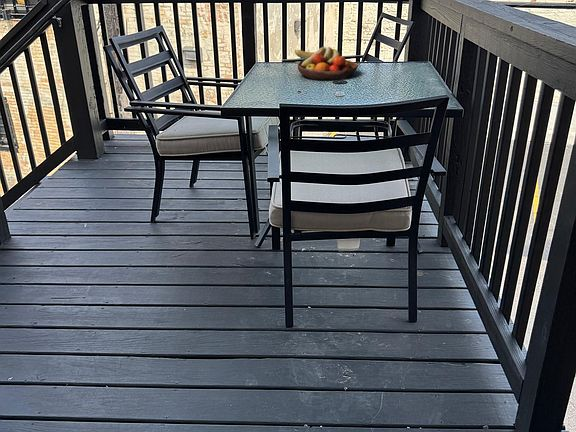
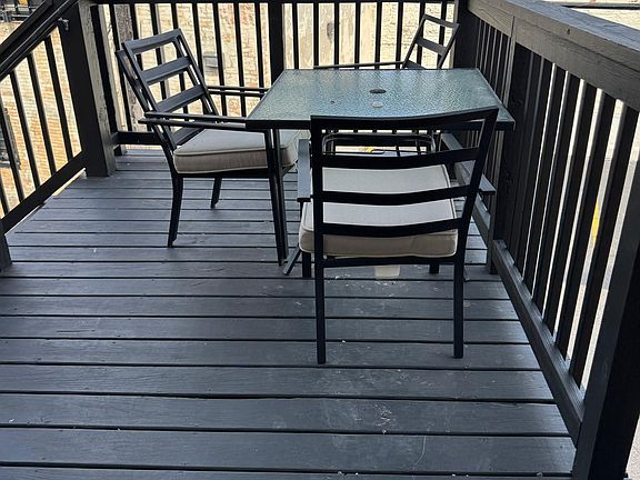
- fruit bowl [294,46,359,81]
